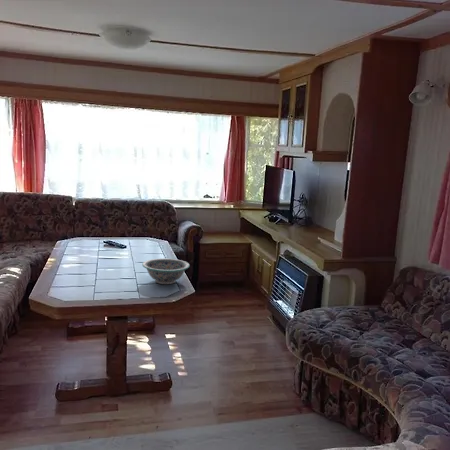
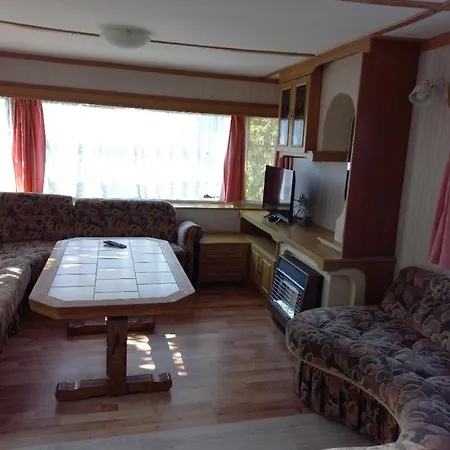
- decorative bowl [141,257,191,285]
